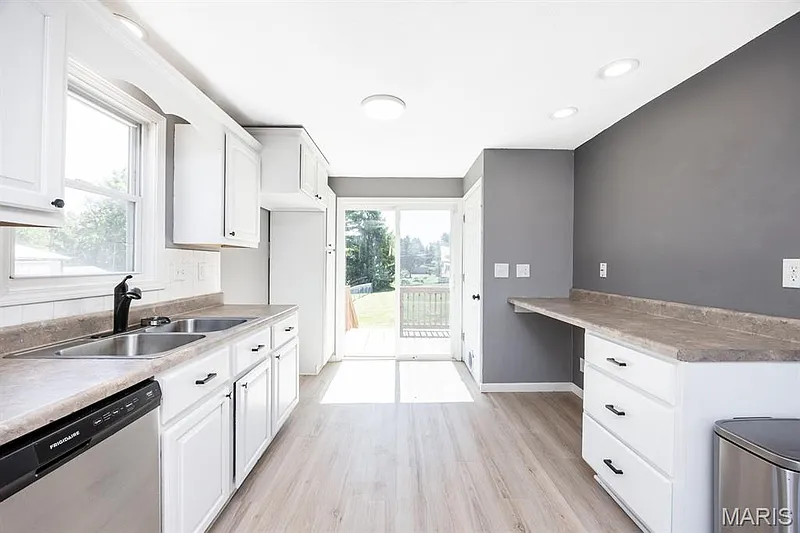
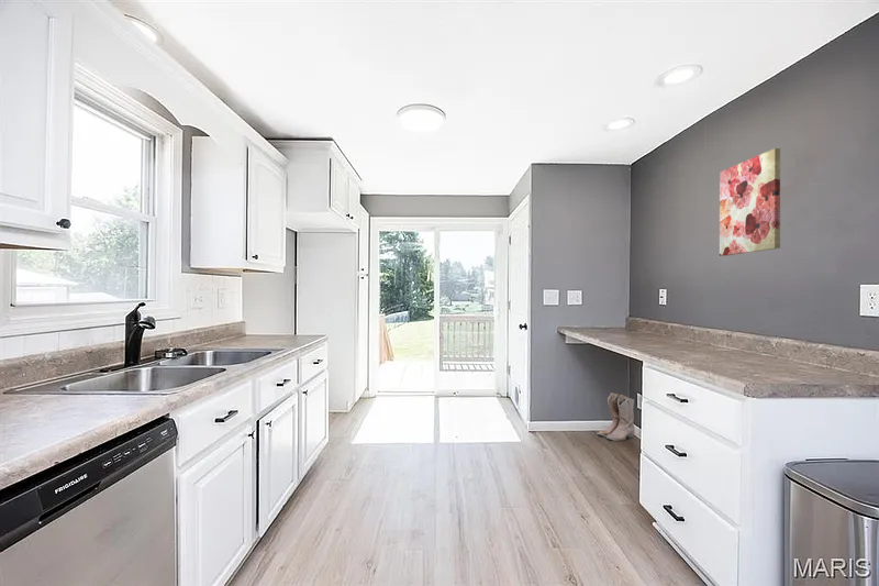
+ wall art [719,147,781,257]
+ boots [597,392,636,442]
